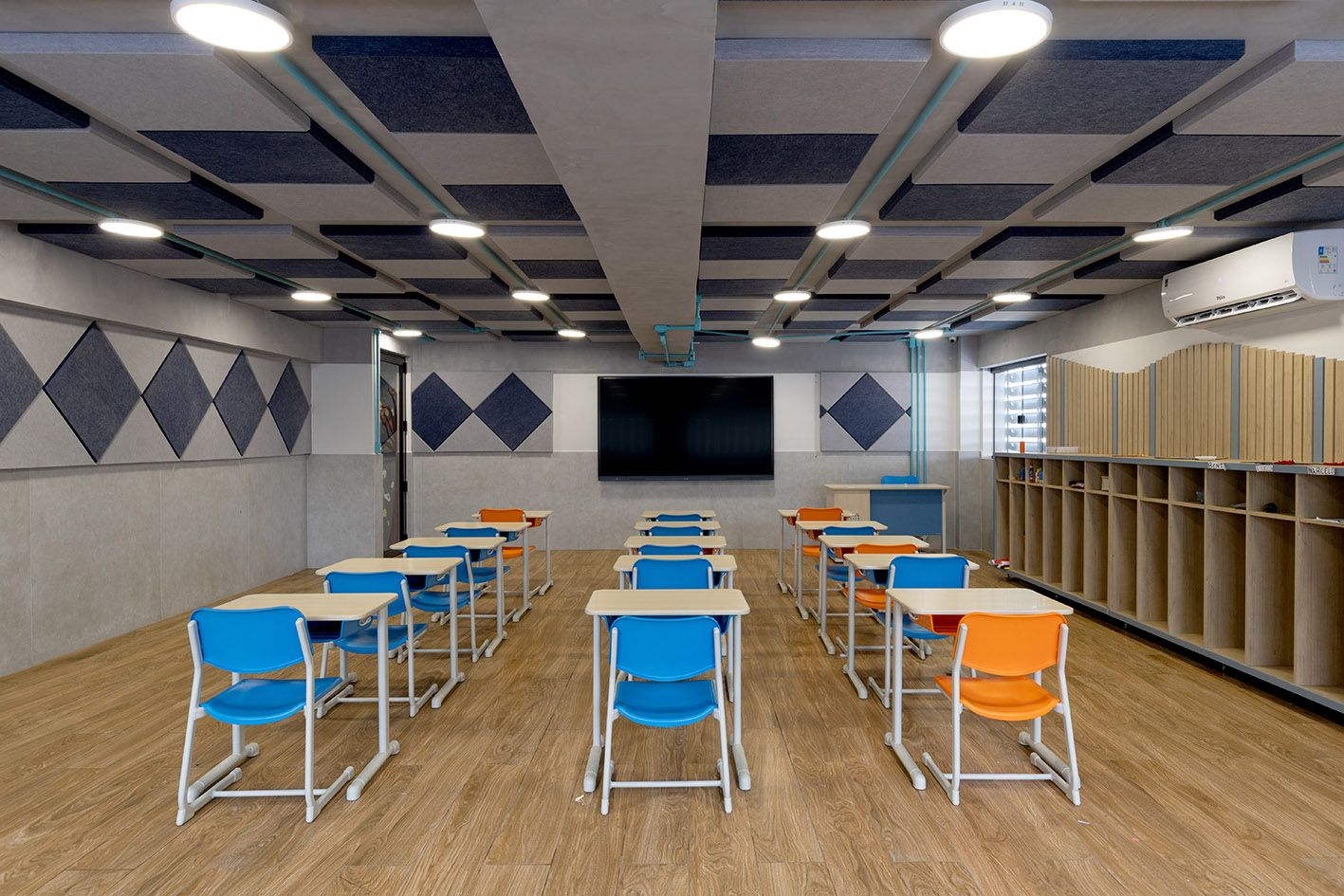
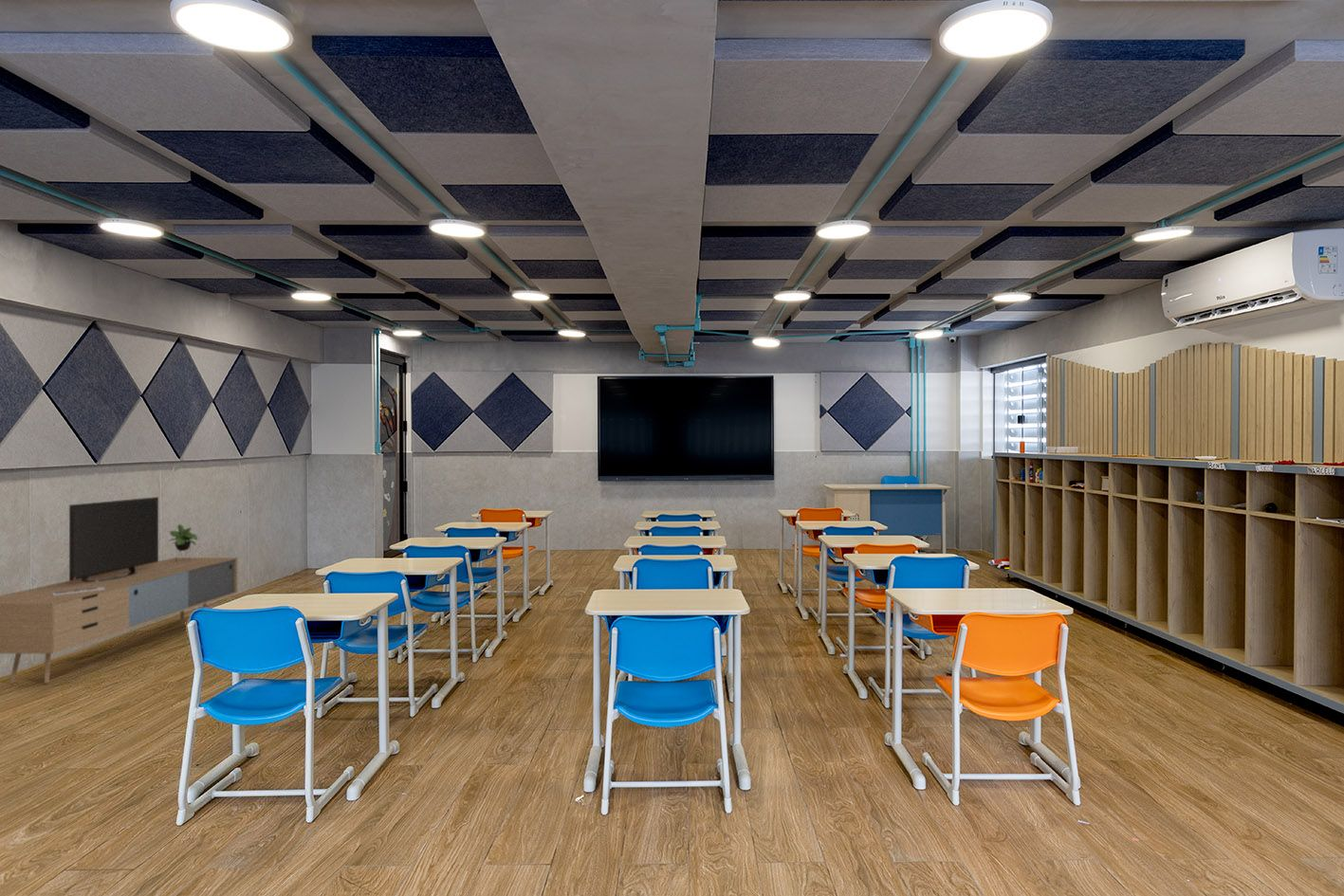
+ media console [0,496,239,685]
